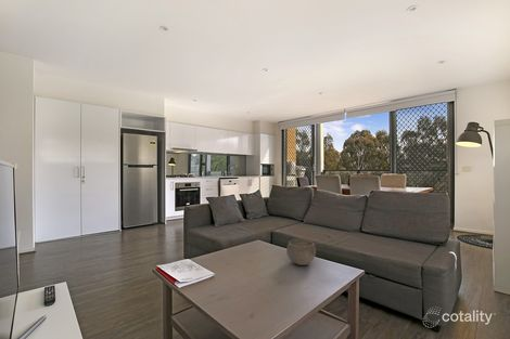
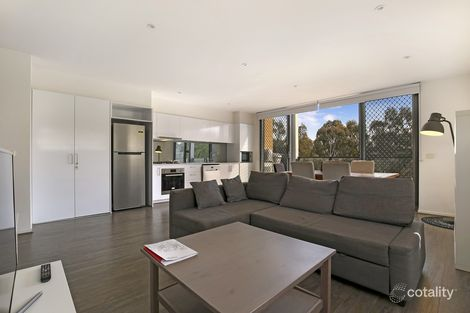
- bowl [285,238,317,266]
